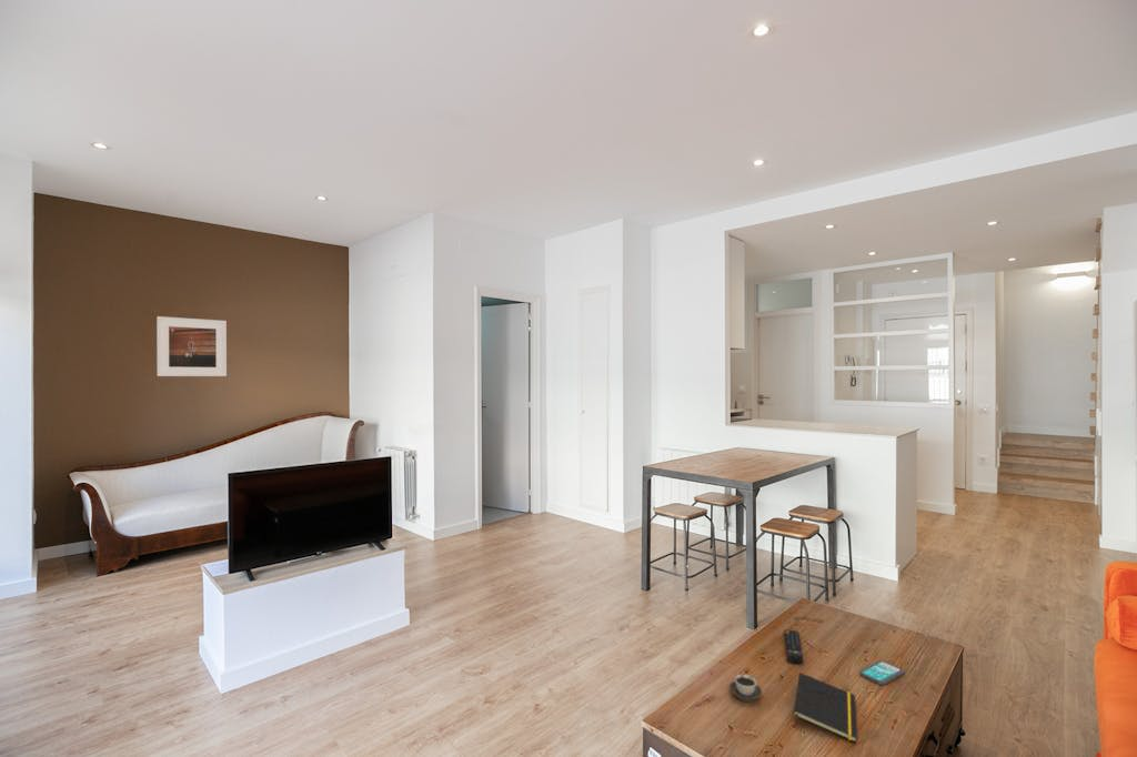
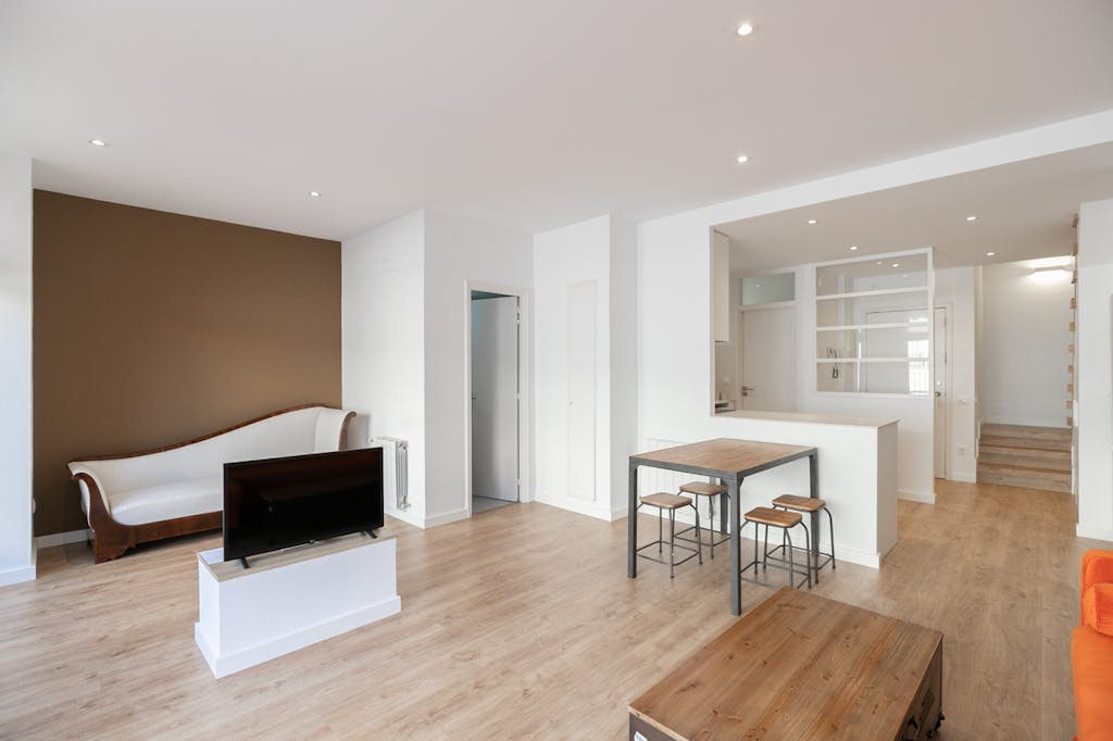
- smartphone [858,659,905,686]
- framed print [155,315,228,377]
- cup [728,674,763,704]
- remote control [784,628,805,665]
- notepad [793,672,858,744]
